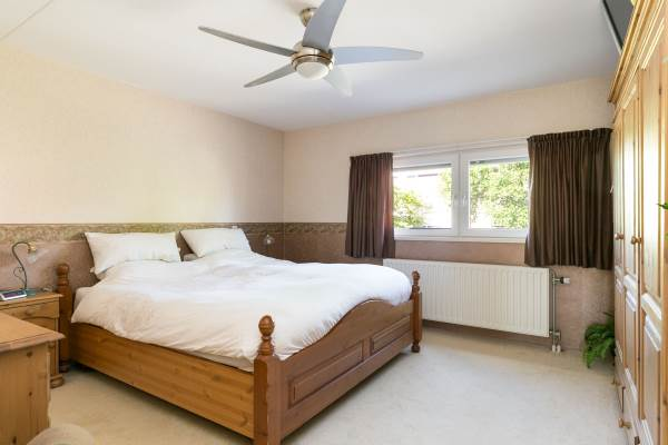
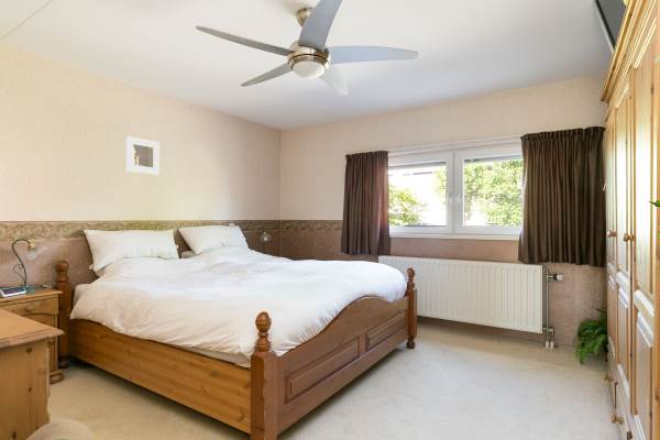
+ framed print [124,135,161,176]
